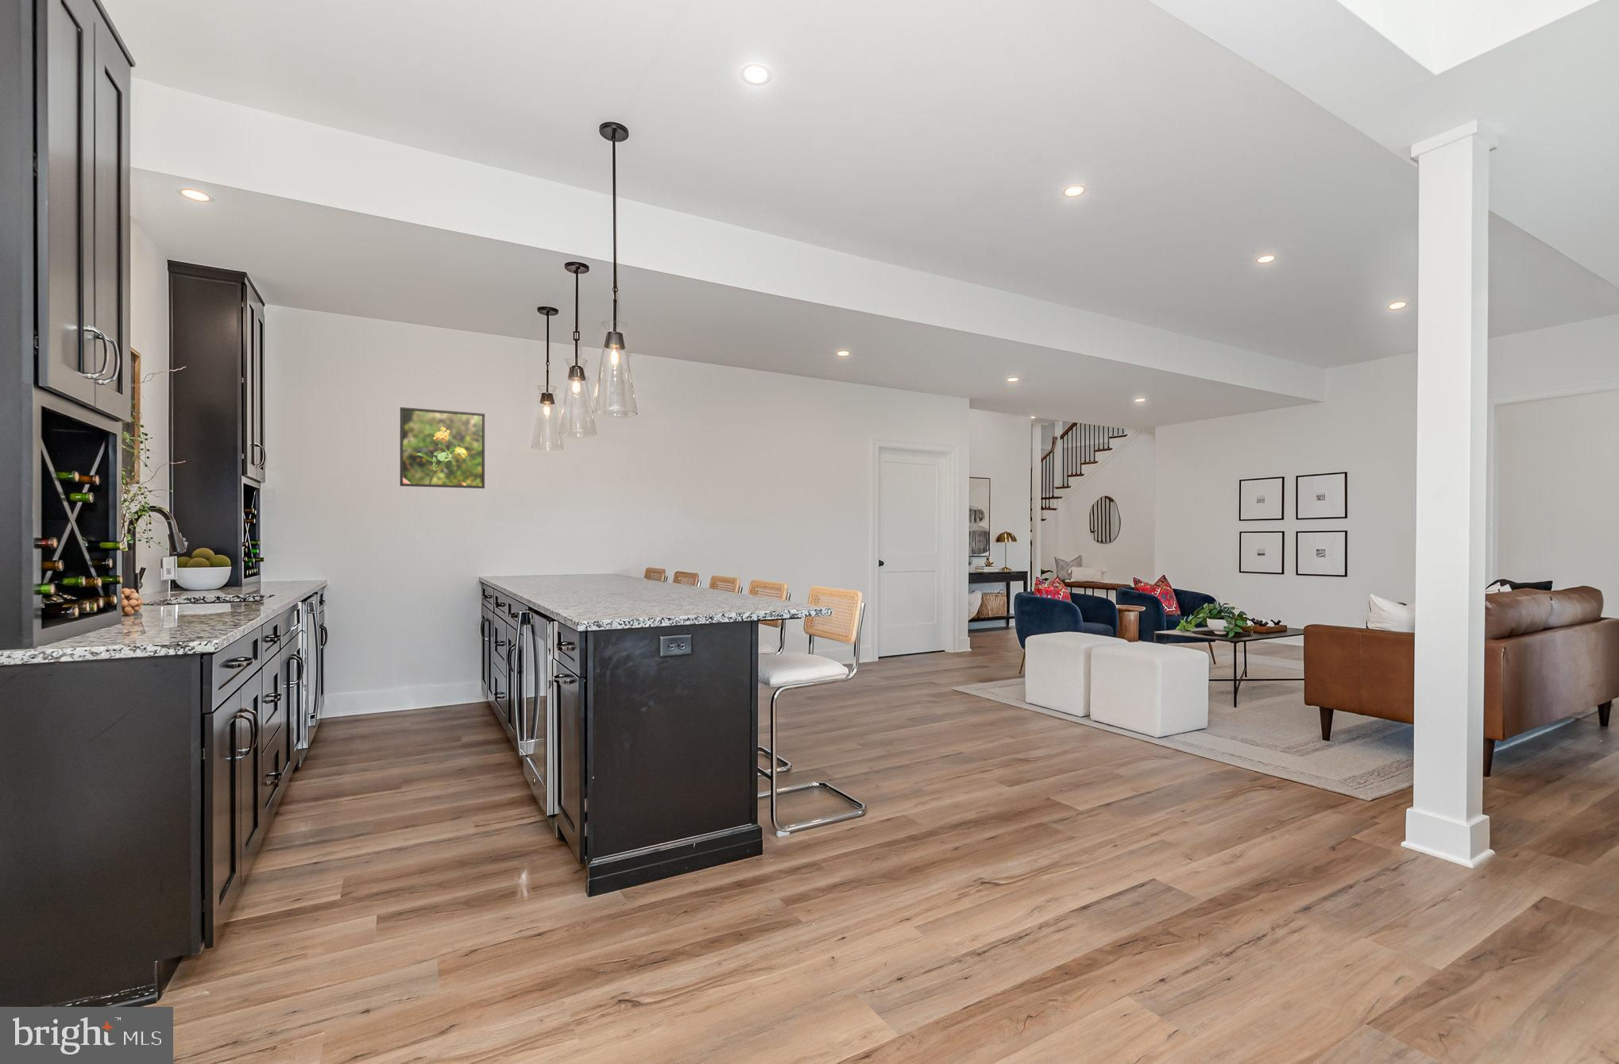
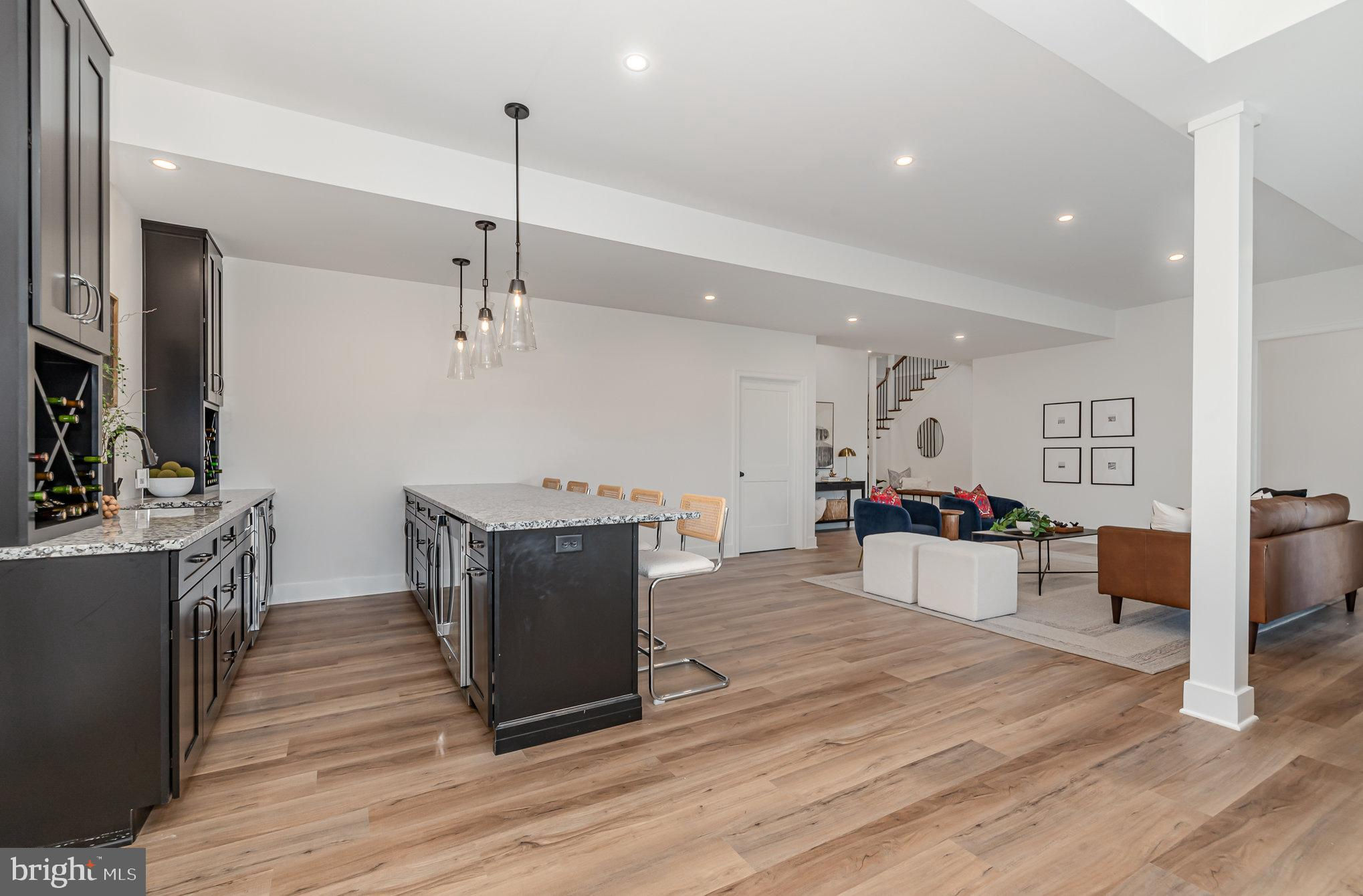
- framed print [399,406,486,489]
